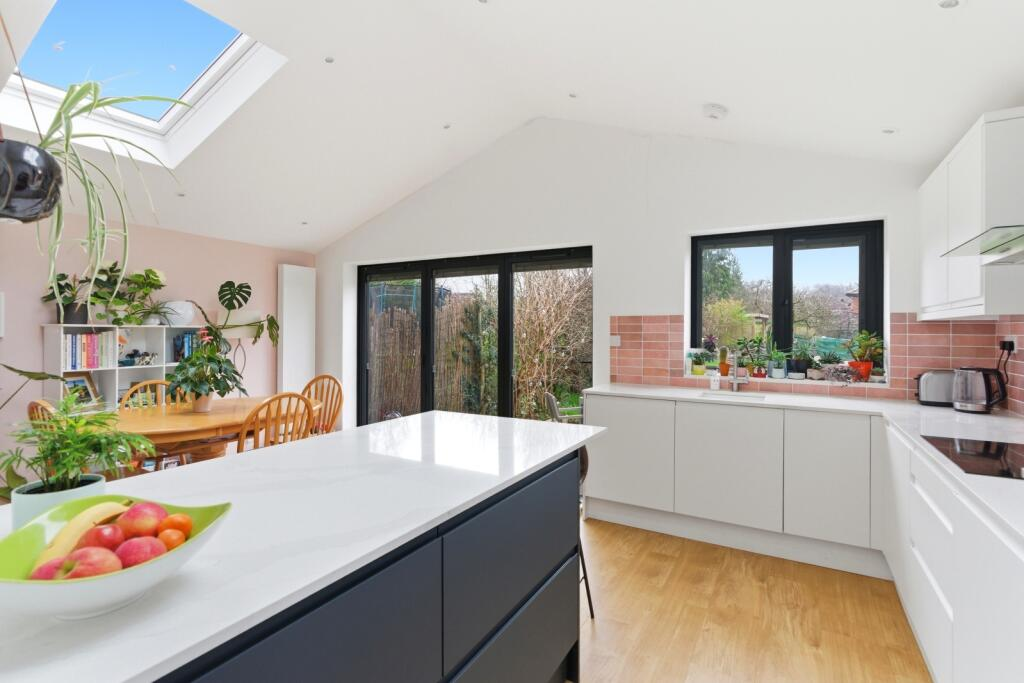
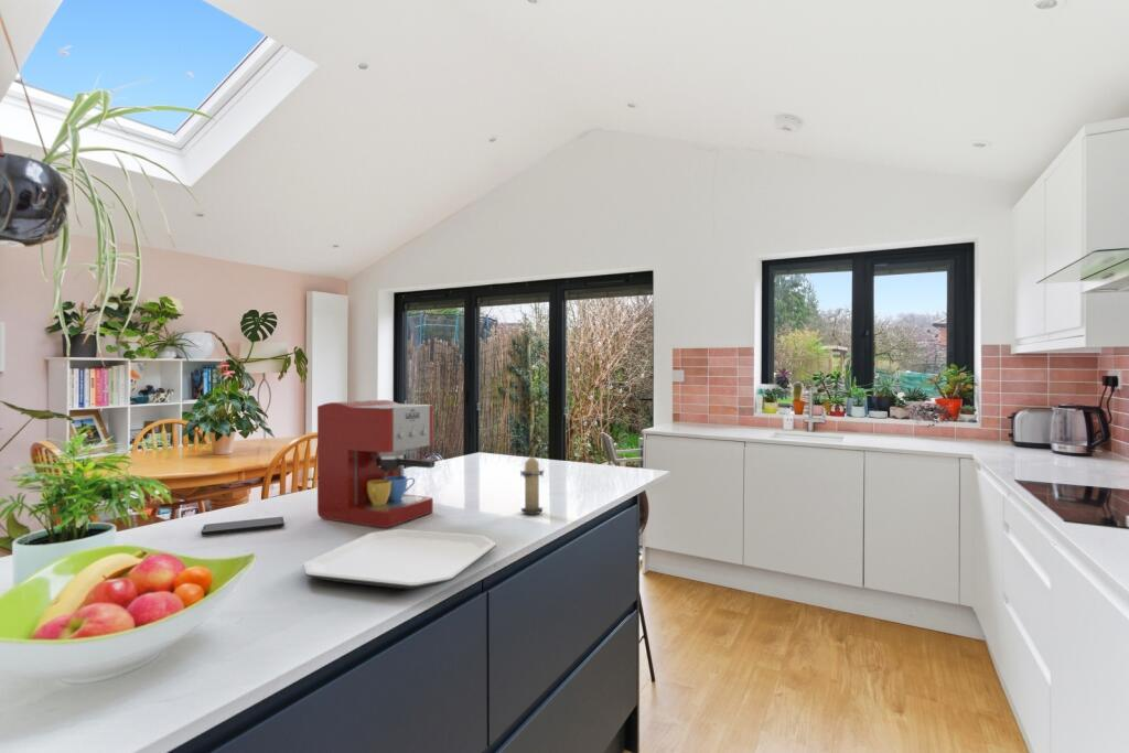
+ coffee maker [316,399,437,528]
+ smartphone [200,516,284,537]
+ candle [519,452,545,515]
+ plate [302,528,497,591]
